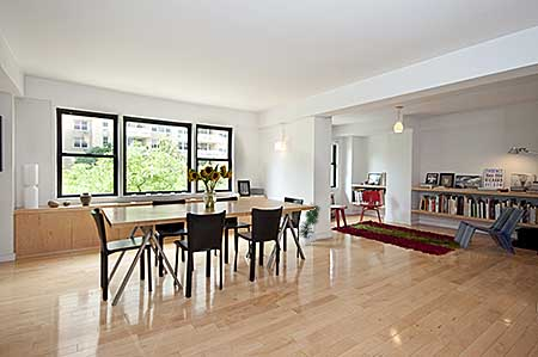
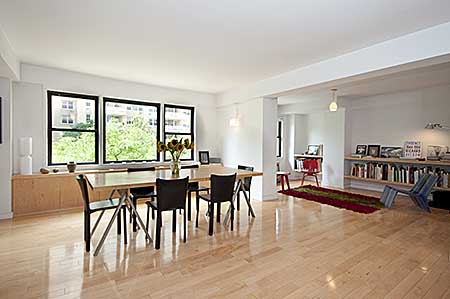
- potted plant [298,201,322,246]
